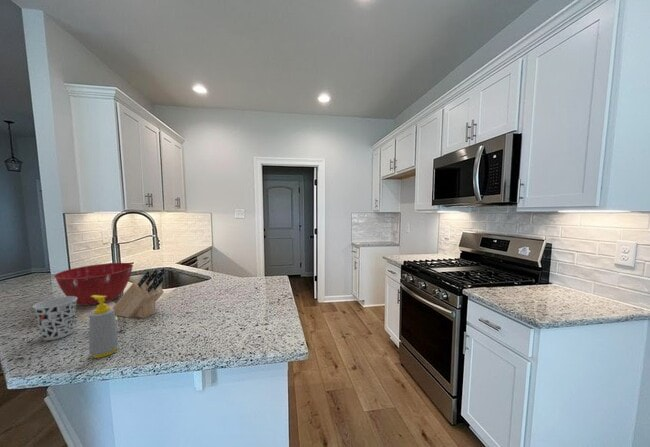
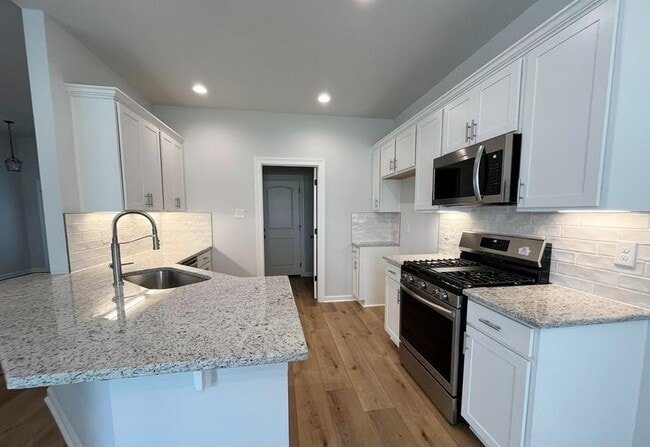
- soap bottle [88,295,120,359]
- mixing bowl [53,262,134,306]
- knife block [112,267,167,319]
- cup [32,296,77,341]
